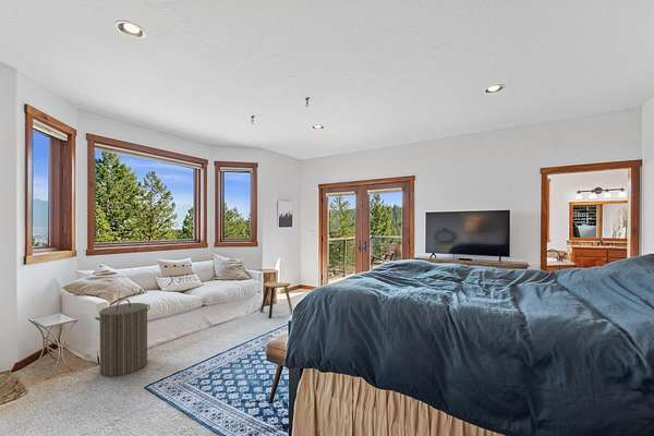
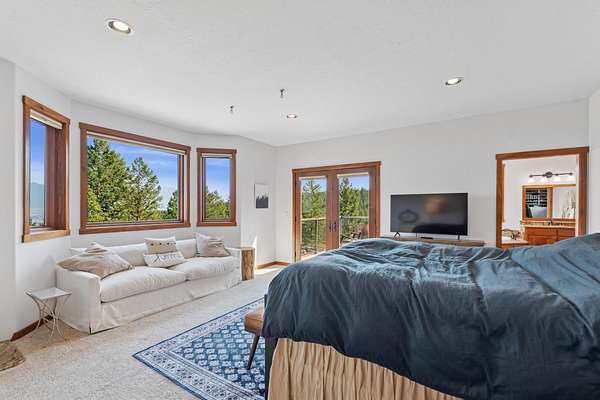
- stool [259,281,293,319]
- laundry hamper [94,298,150,377]
